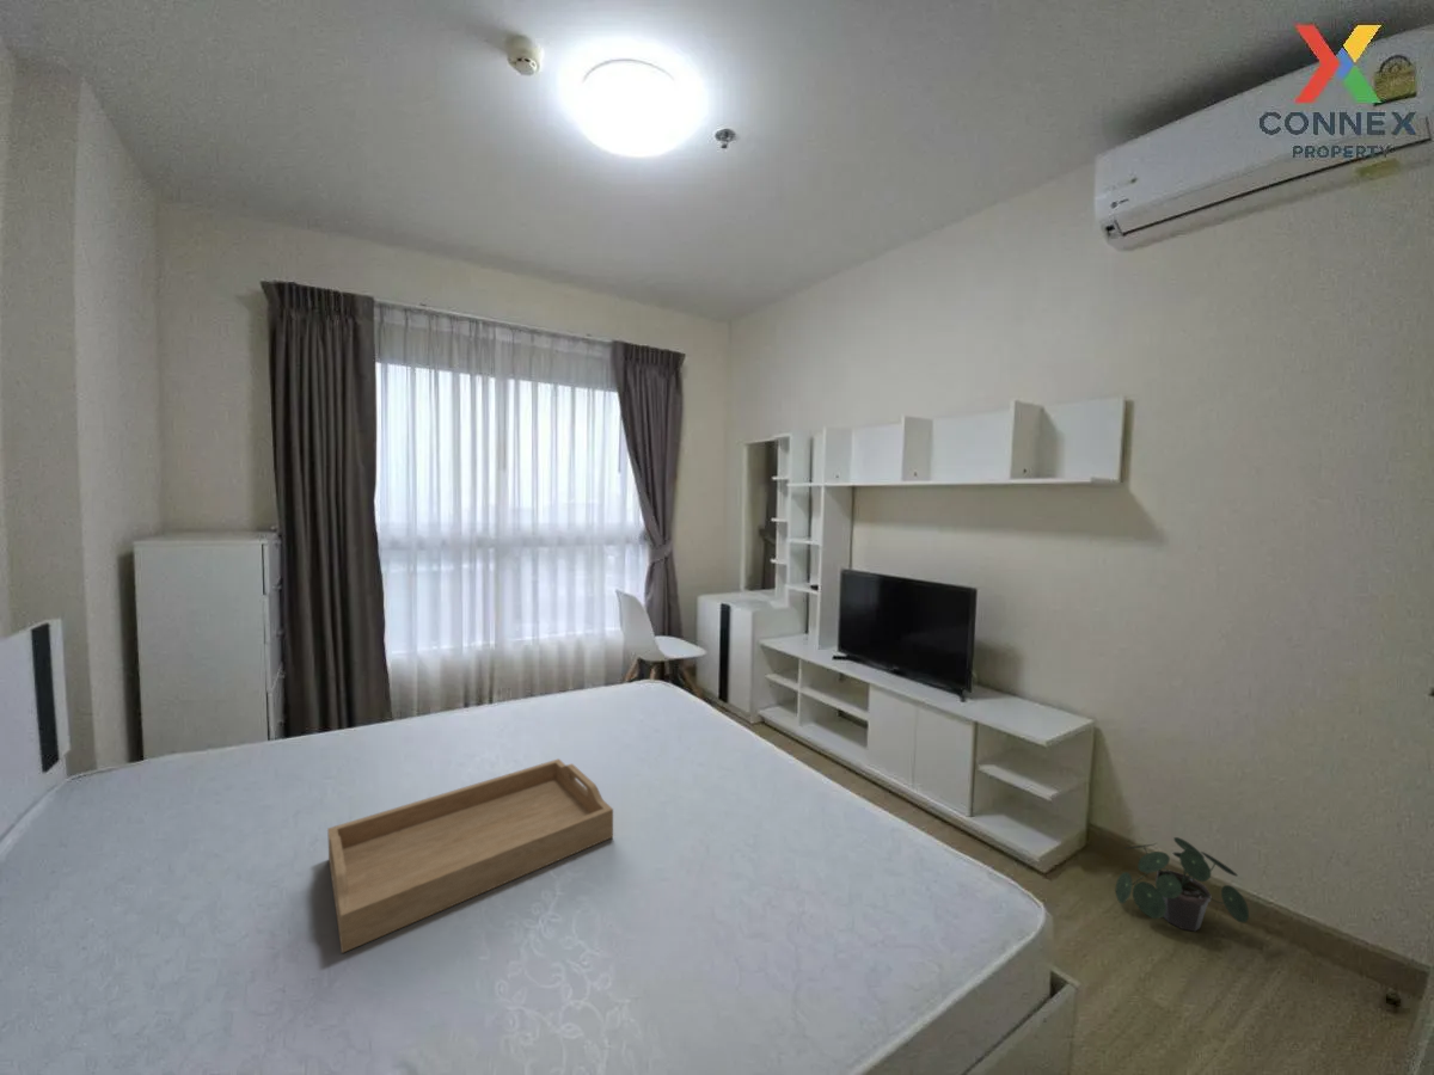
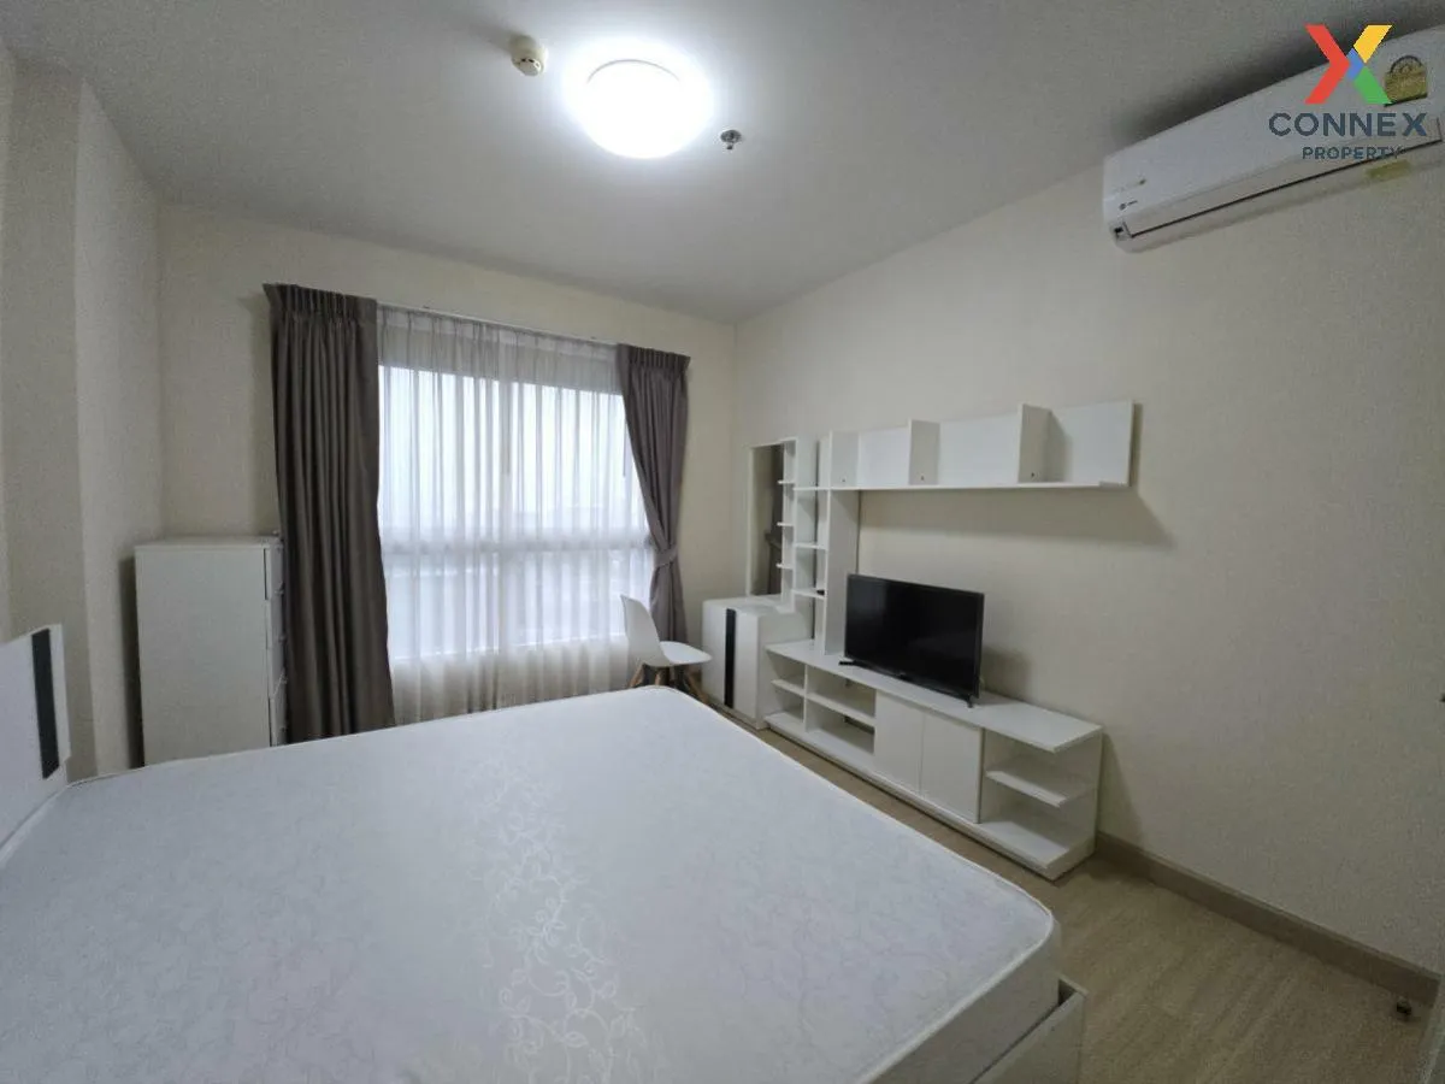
- potted plant [1115,836,1250,933]
- serving tray [326,757,614,954]
